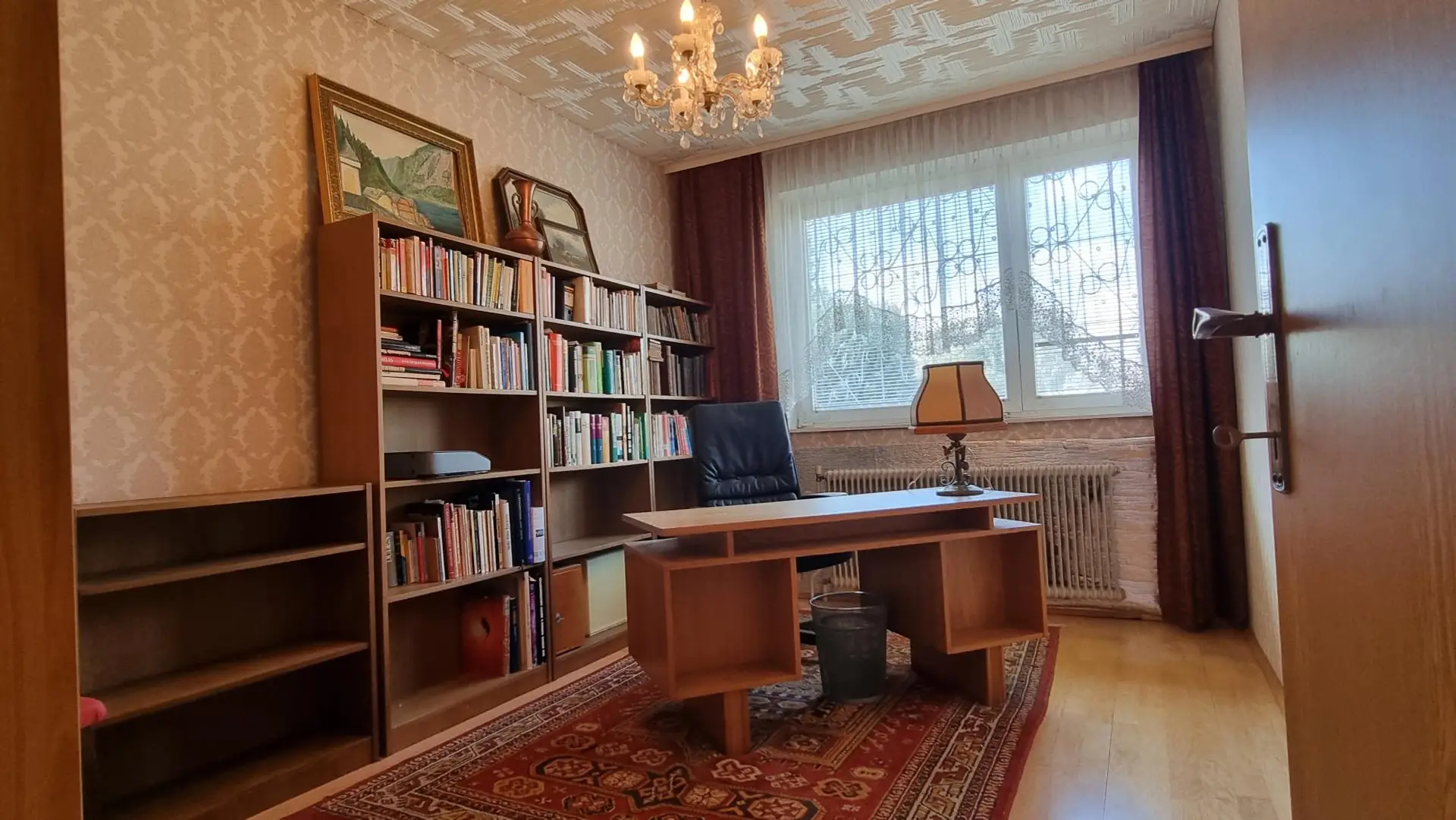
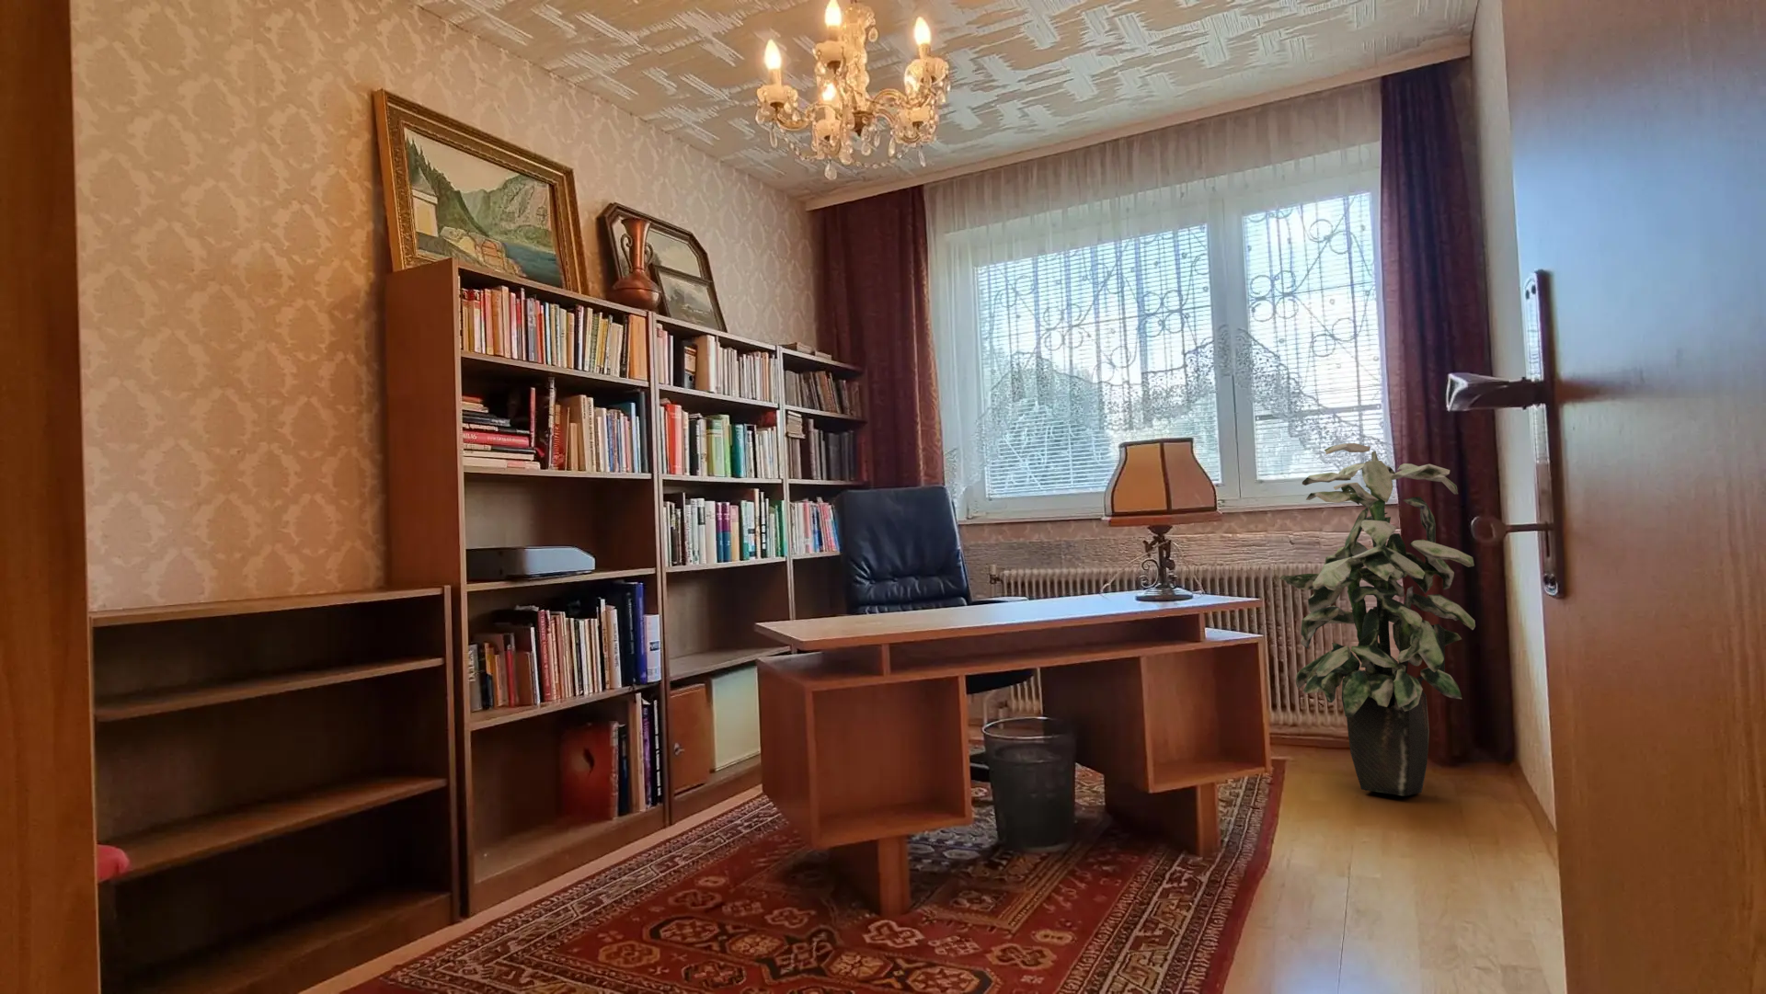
+ indoor plant [1278,442,1476,796]
